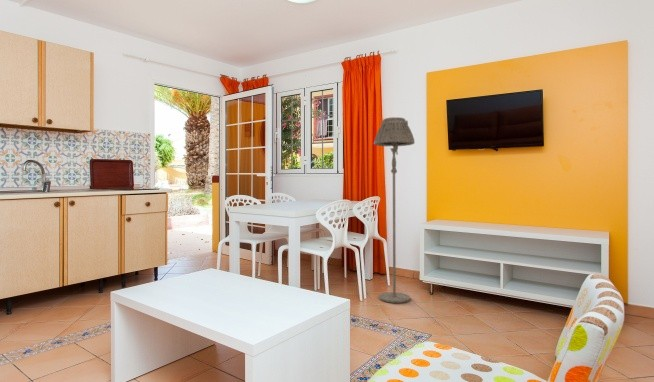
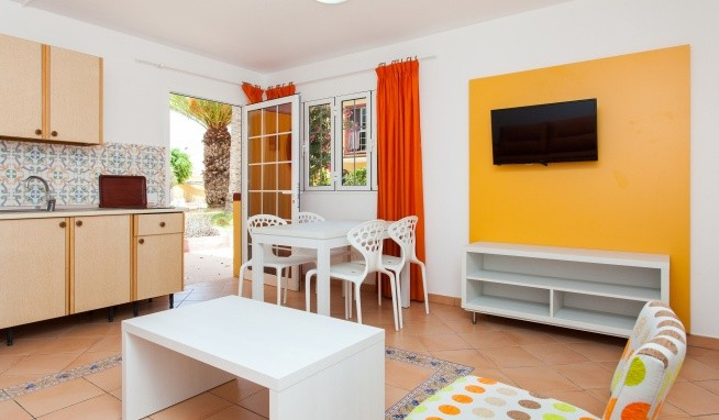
- floor lamp [373,116,416,304]
